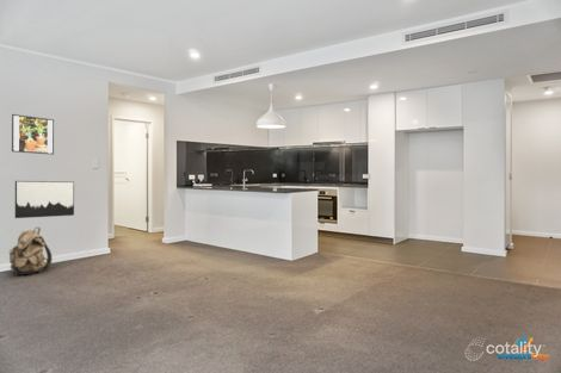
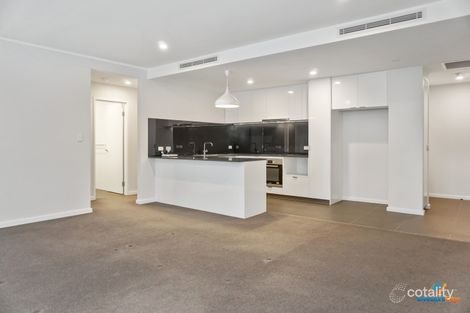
- wall art [14,180,75,219]
- backpack [8,226,54,275]
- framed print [11,113,55,156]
